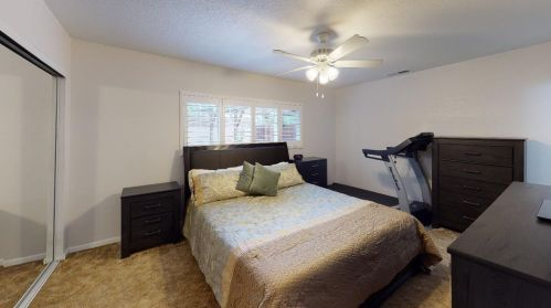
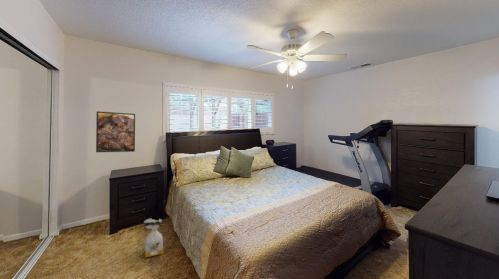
+ bag [143,218,164,259]
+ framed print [95,110,136,153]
